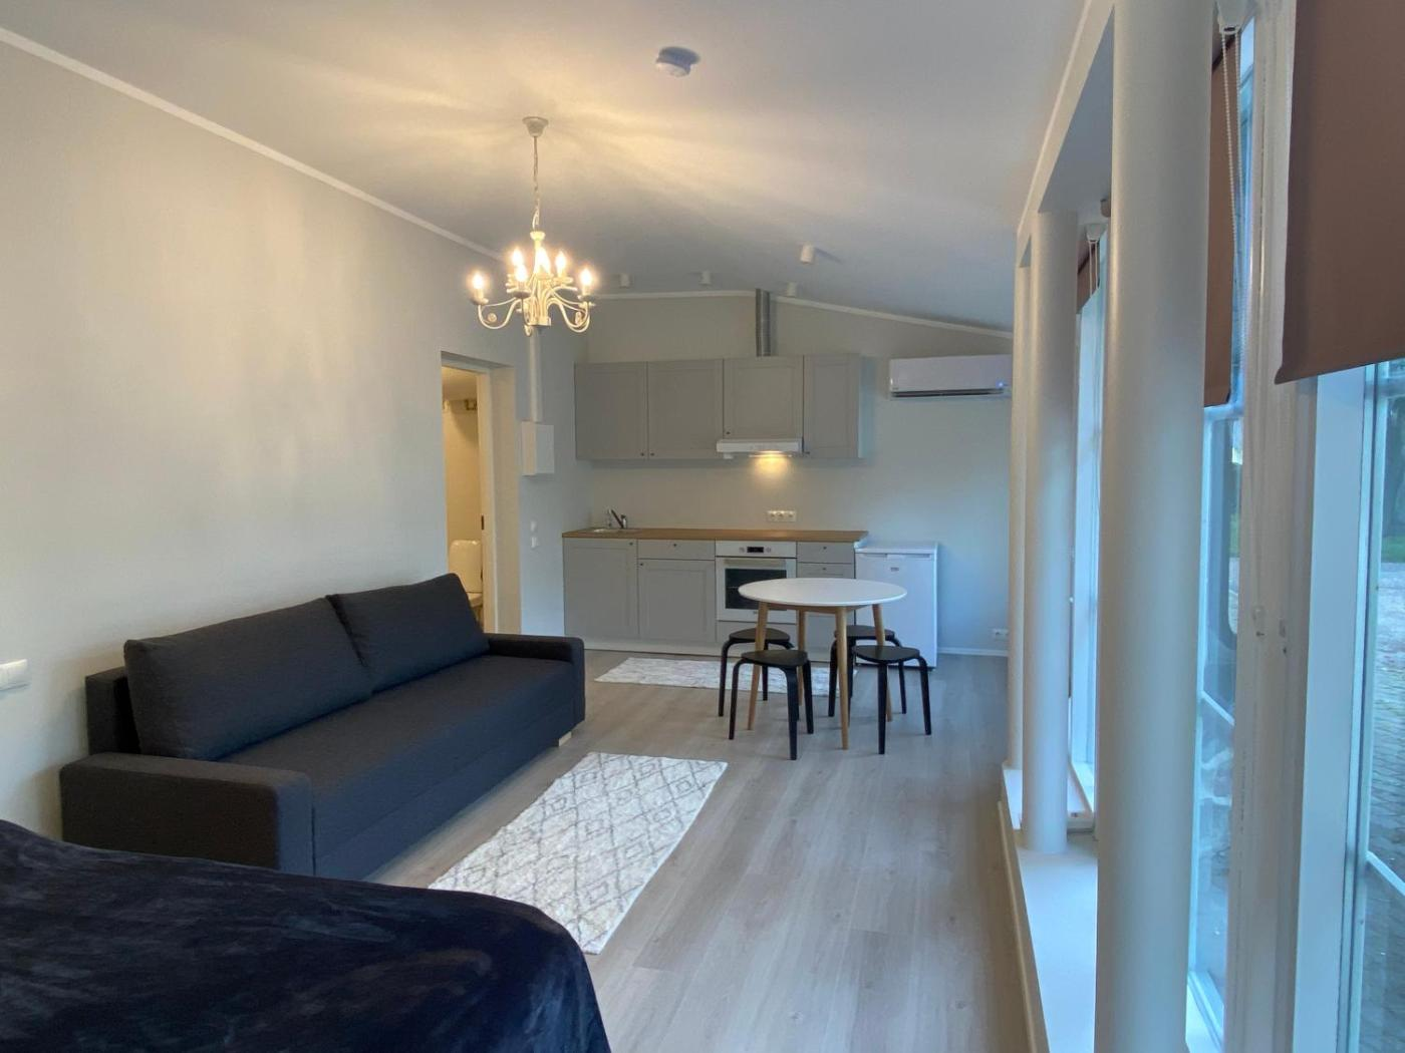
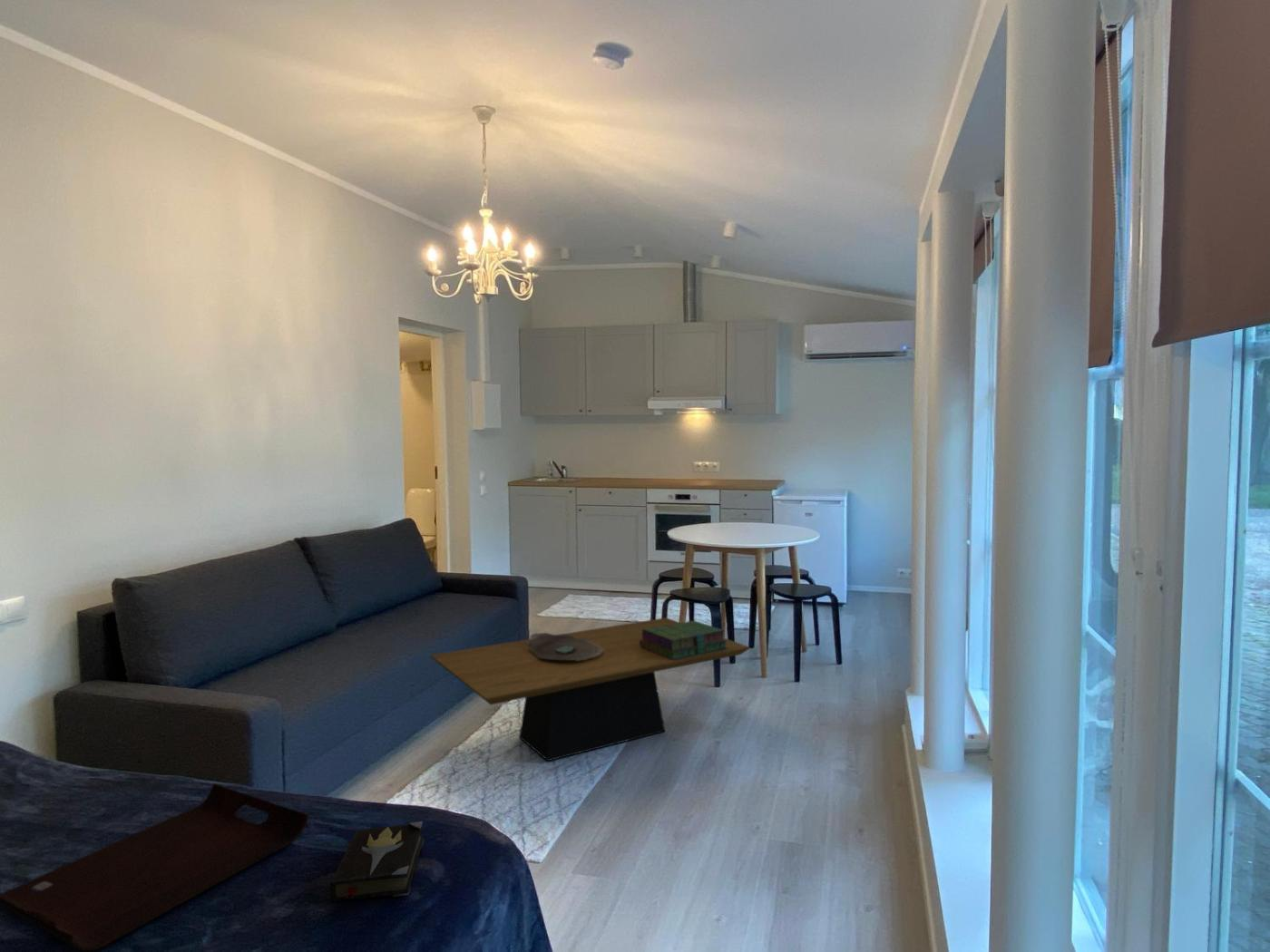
+ decorative bowl [527,632,603,661]
+ stack of books [640,620,728,660]
+ hardback book [329,821,425,903]
+ coffee table [429,617,750,762]
+ serving tray [0,783,309,952]
